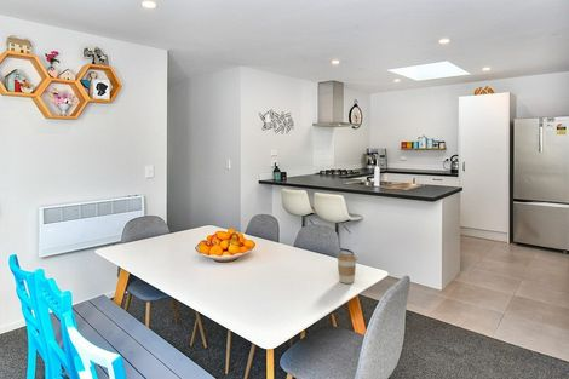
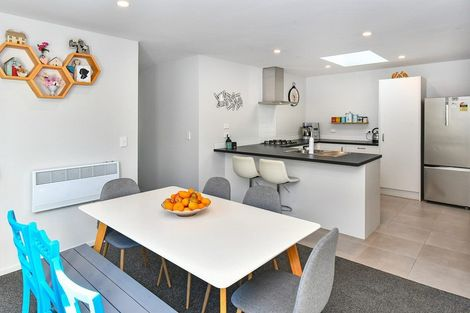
- coffee cup [337,253,358,285]
